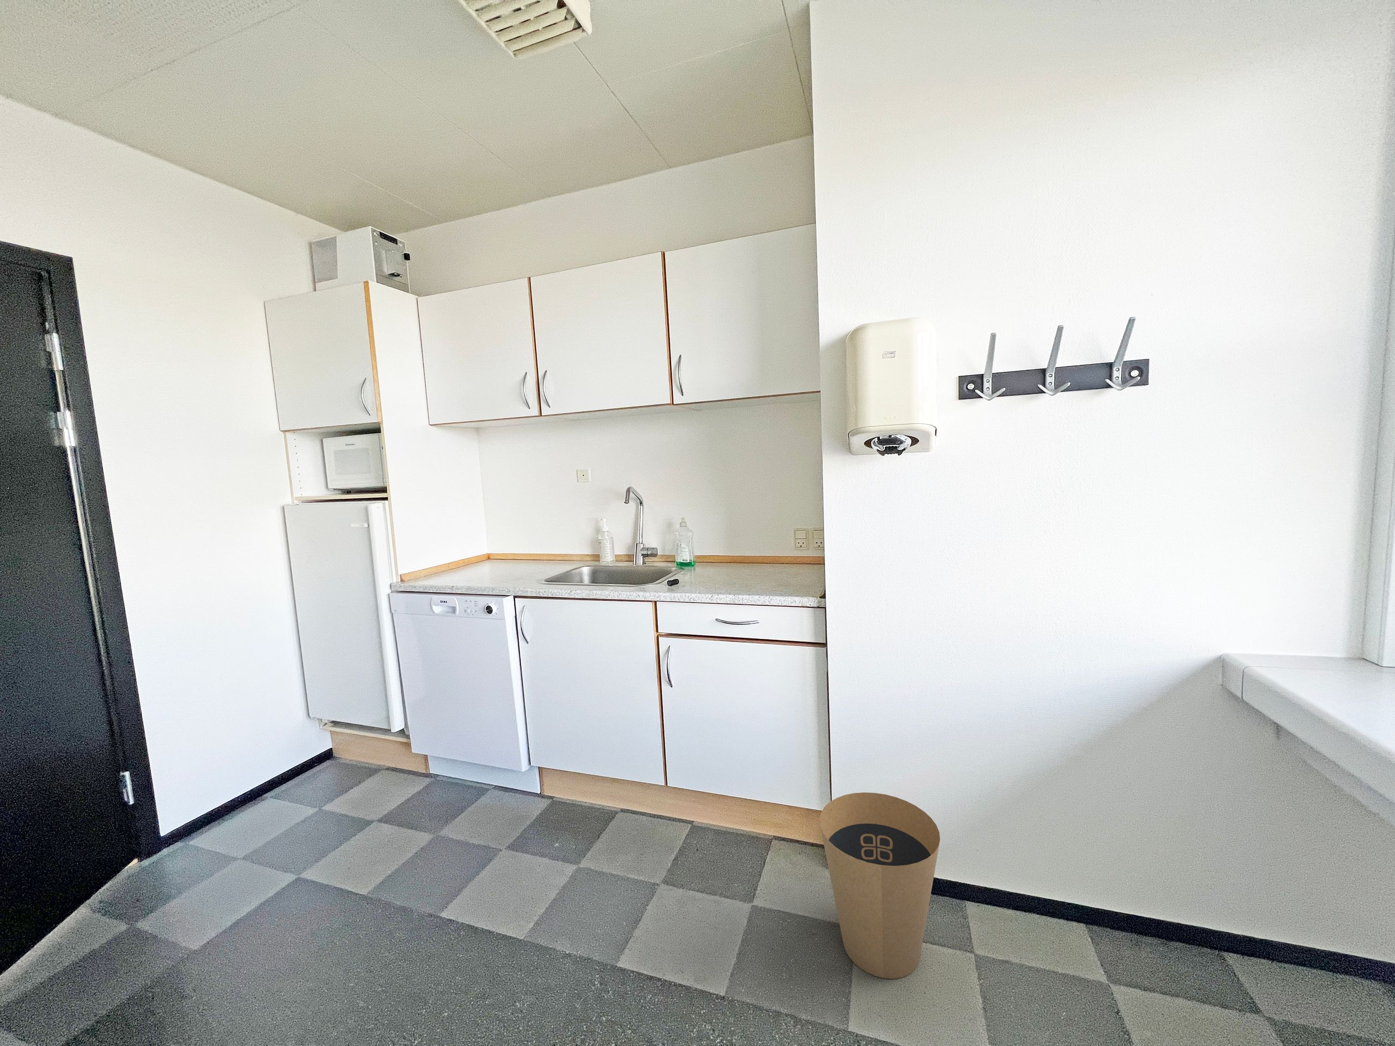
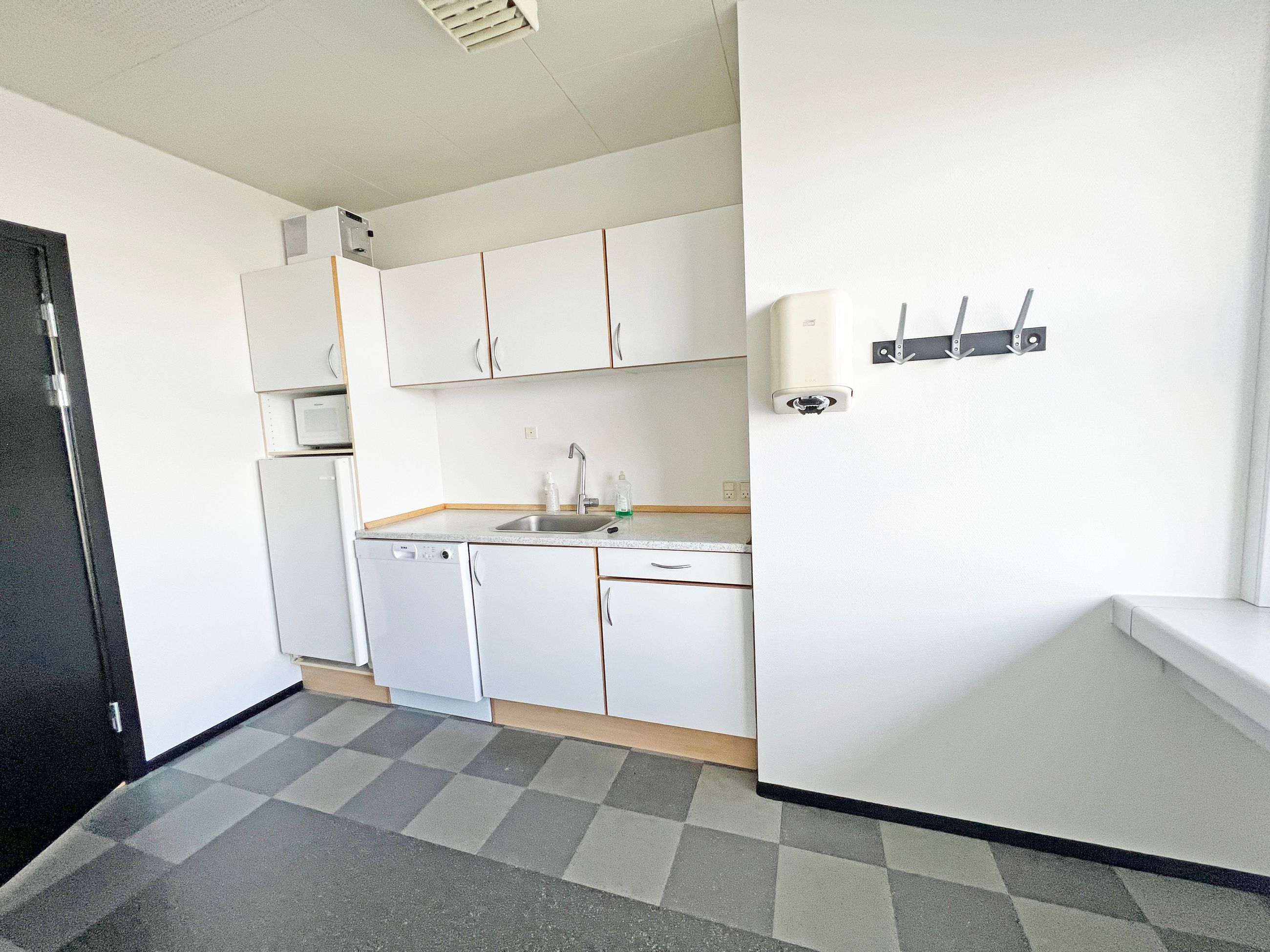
- trash can [819,792,940,979]
